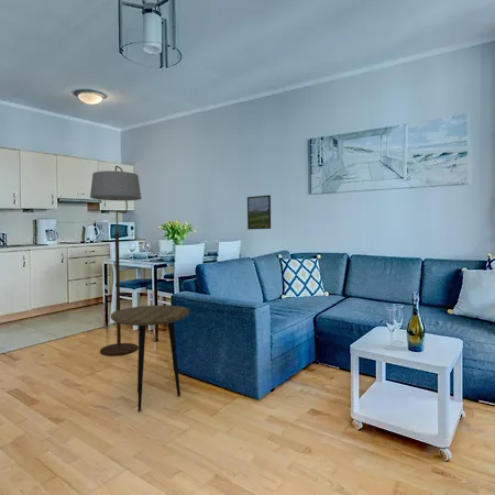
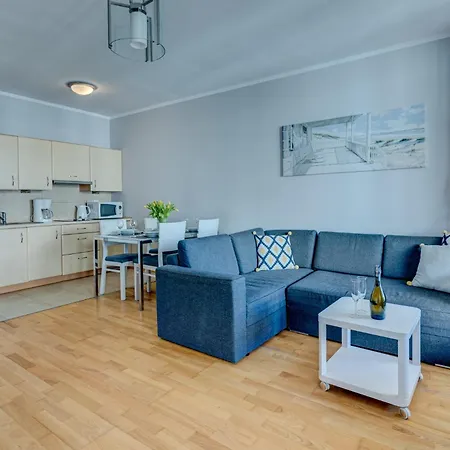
- floor lamp [89,165,142,356]
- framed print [246,194,272,231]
- side table [110,305,190,413]
